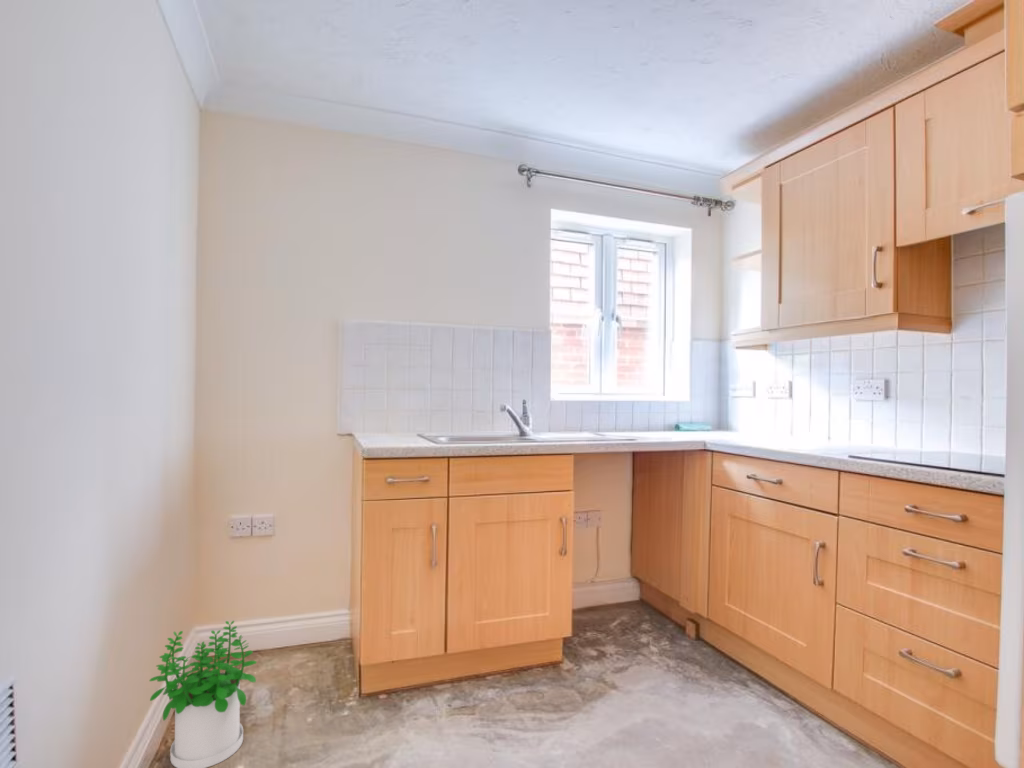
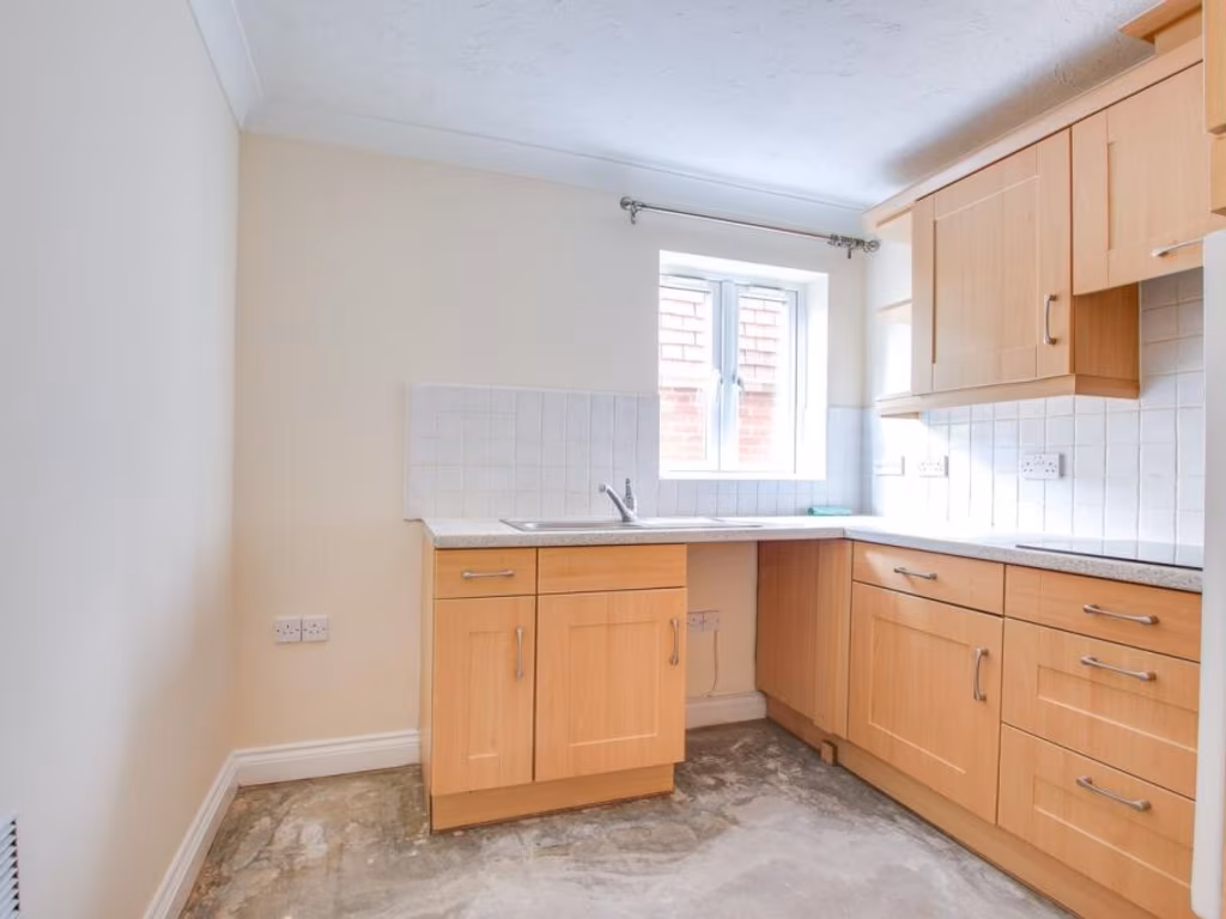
- potted plant [148,620,258,768]
